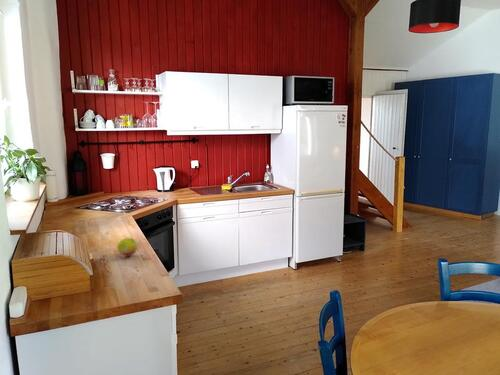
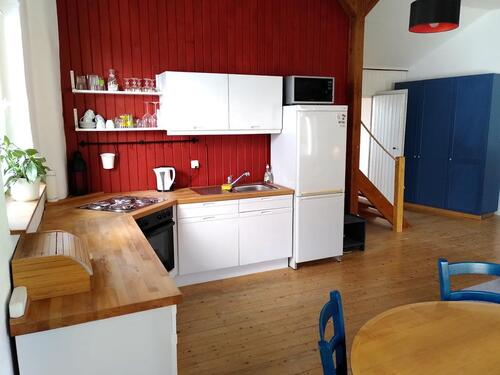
- fruit [116,237,139,257]
